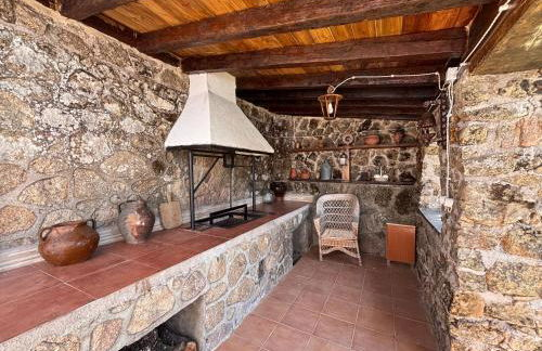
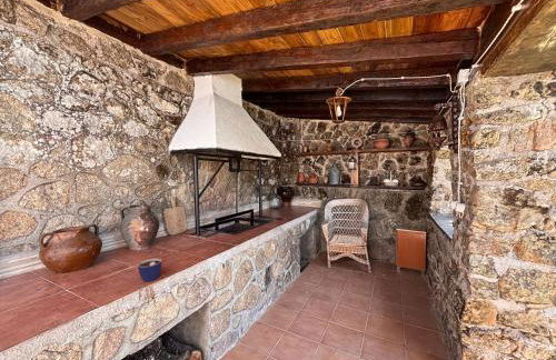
+ cup [137,258,162,282]
